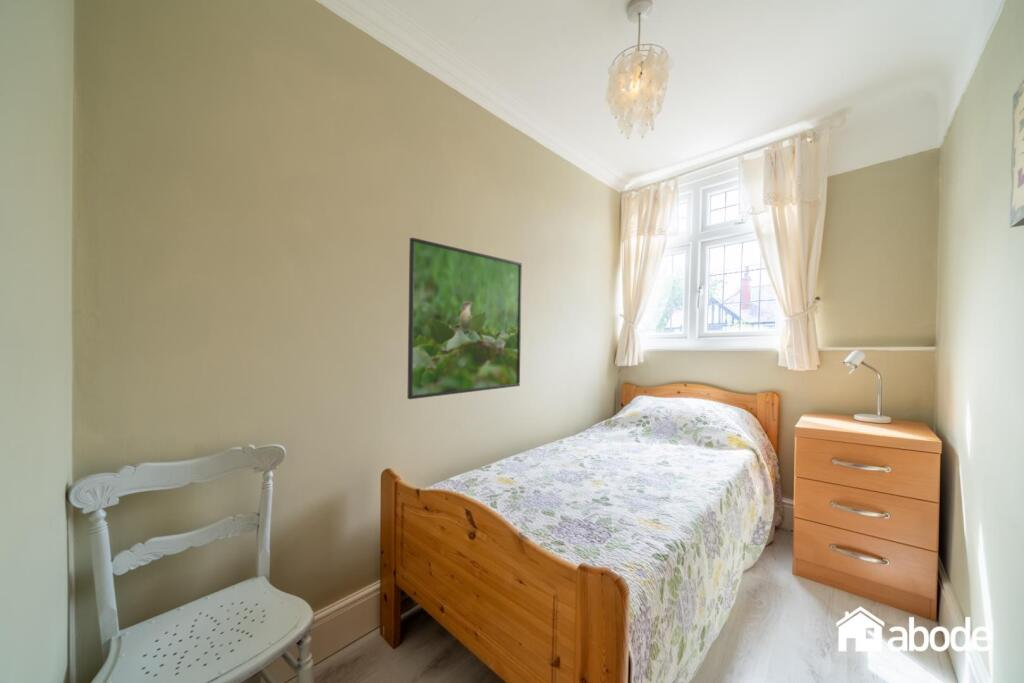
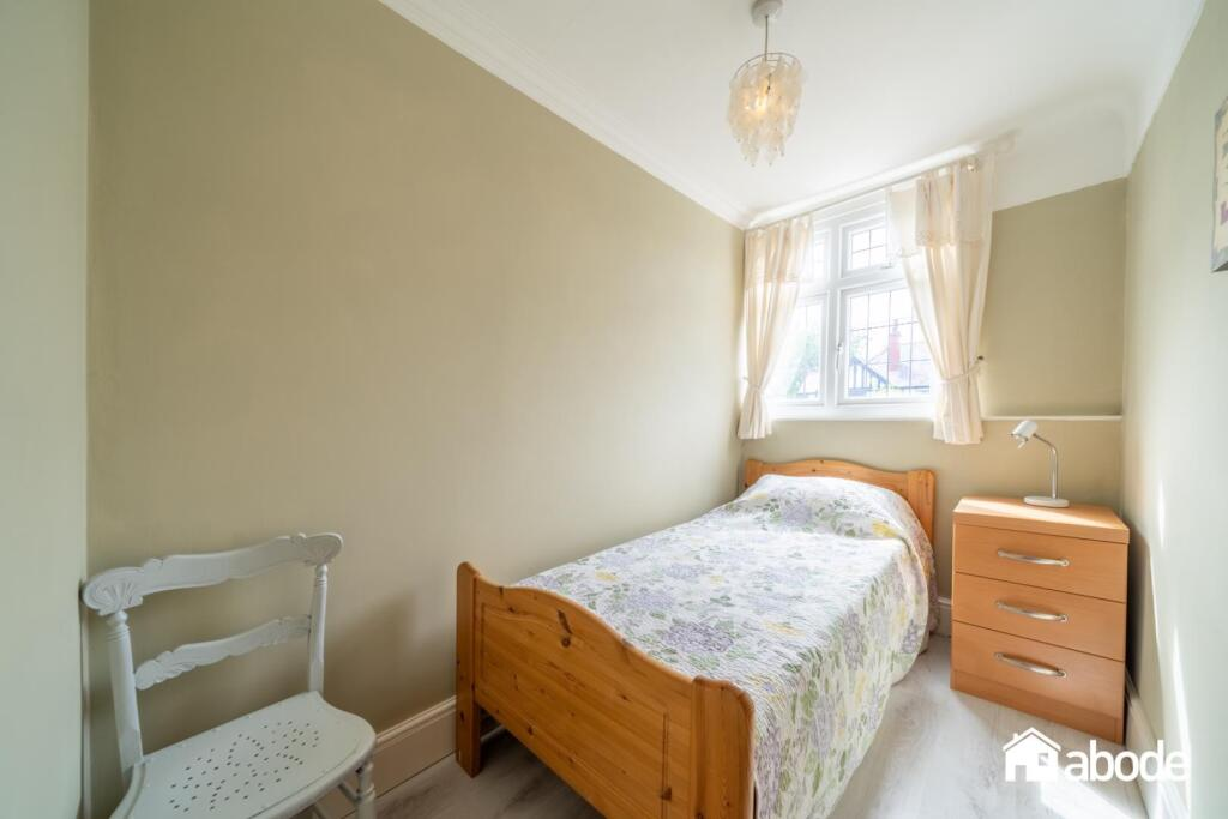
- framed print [406,237,523,400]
